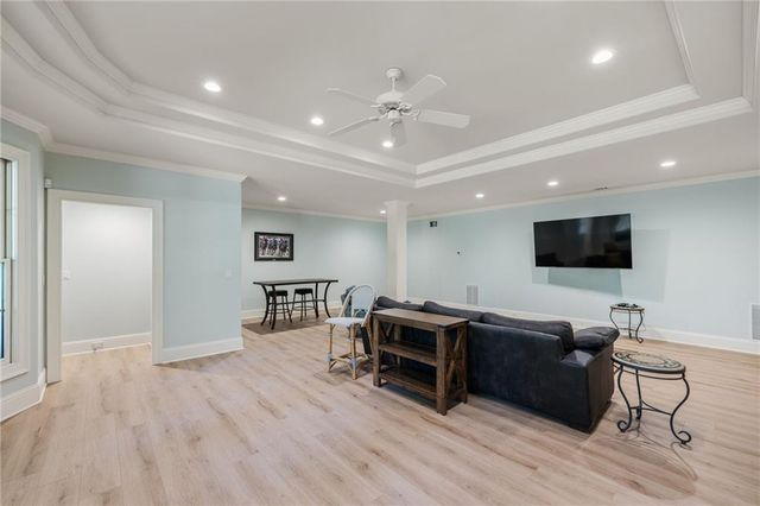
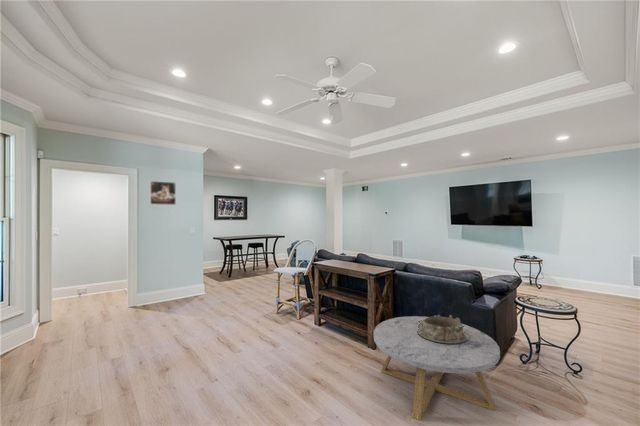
+ coffee table [373,315,501,421]
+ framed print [149,180,177,206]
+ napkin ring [417,314,467,344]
